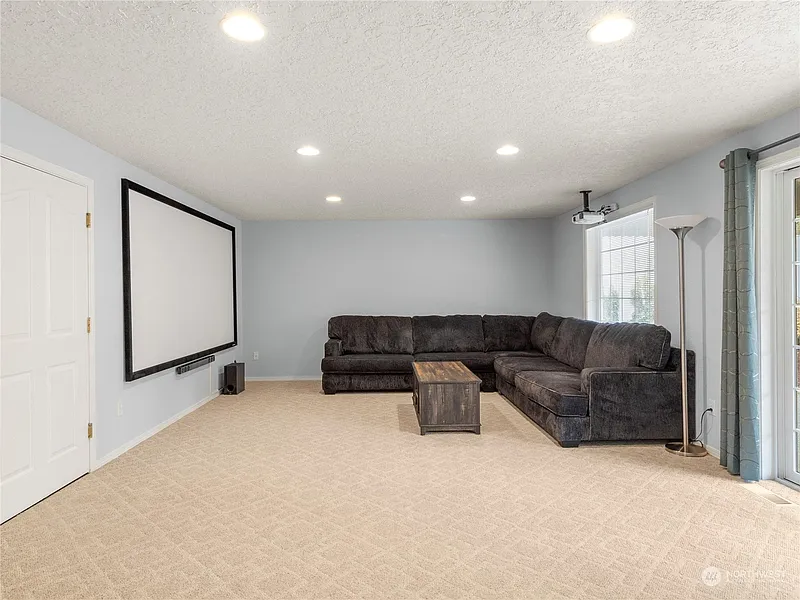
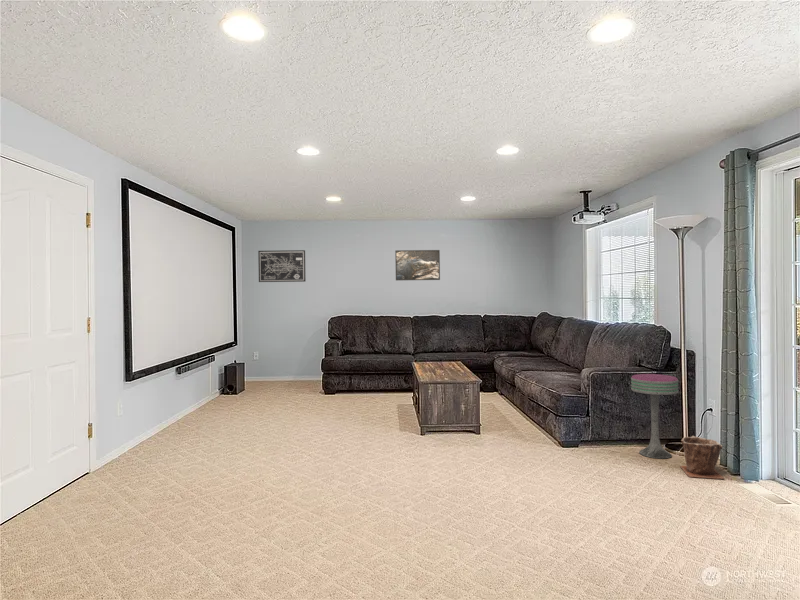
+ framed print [394,249,441,281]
+ wall art [257,249,307,283]
+ bar stool [630,373,680,460]
+ plant pot [679,435,726,480]
